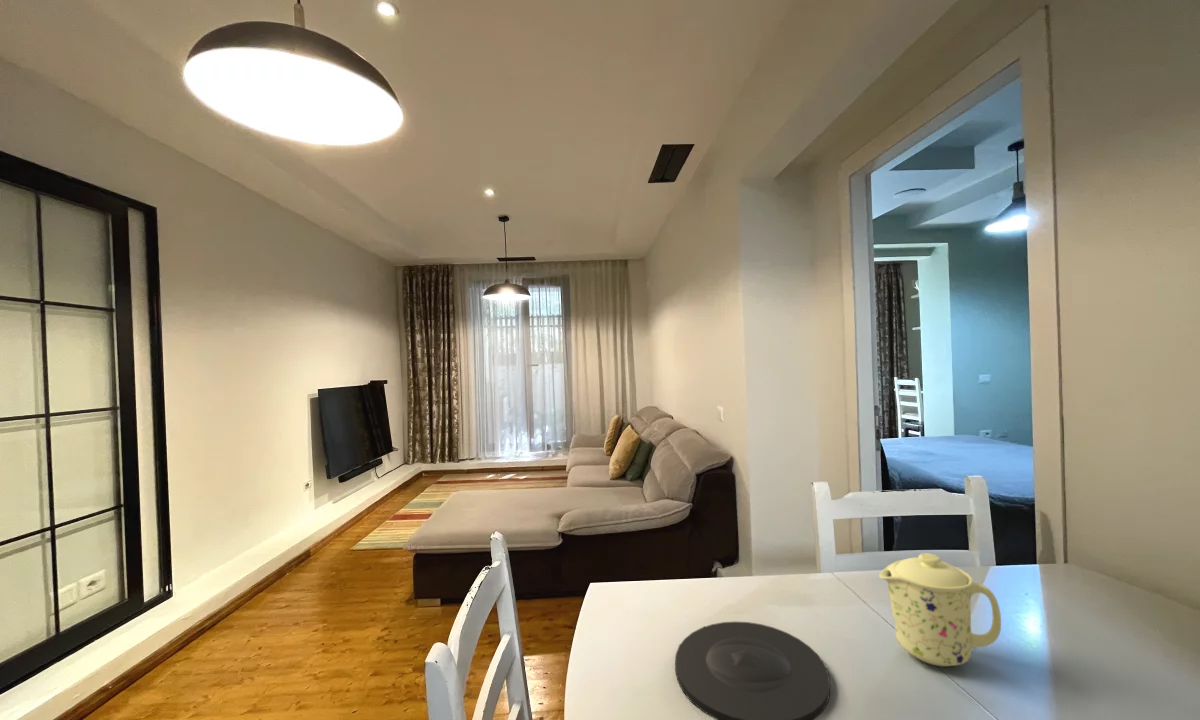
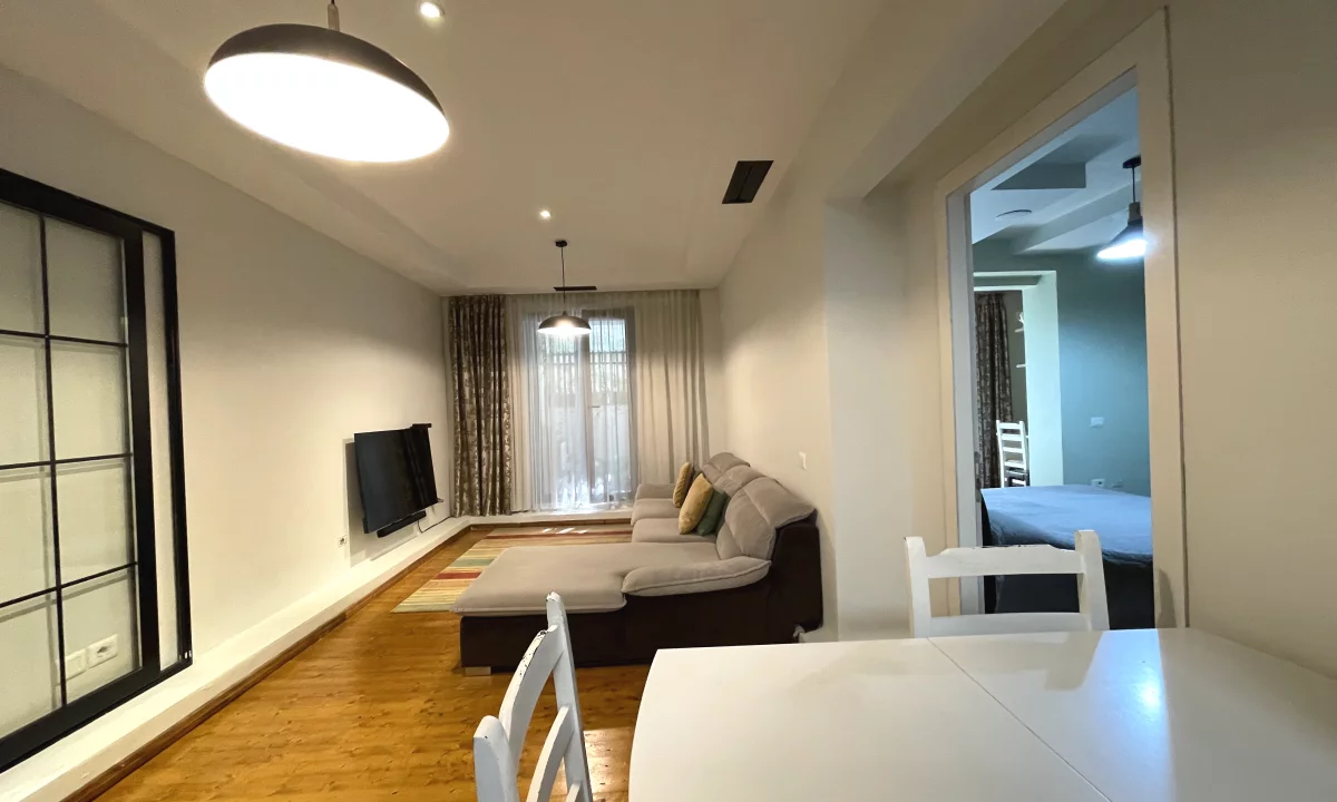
- plate [674,621,831,720]
- mug [878,552,1002,667]
